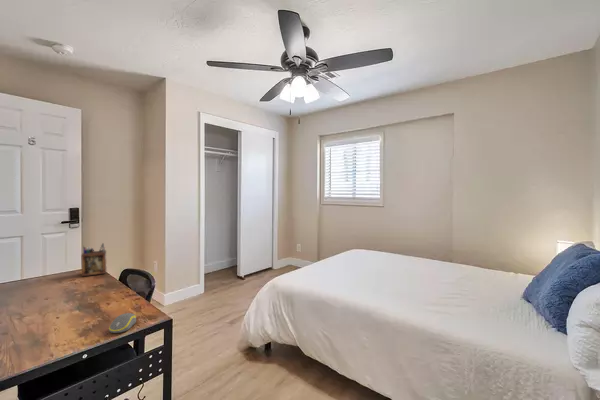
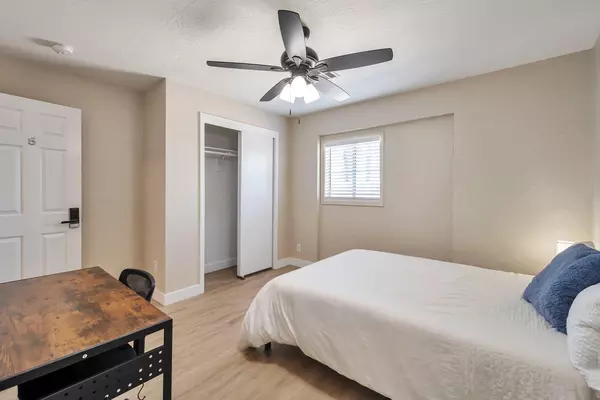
- computer mouse [108,312,137,334]
- desk organizer [80,242,108,277]
